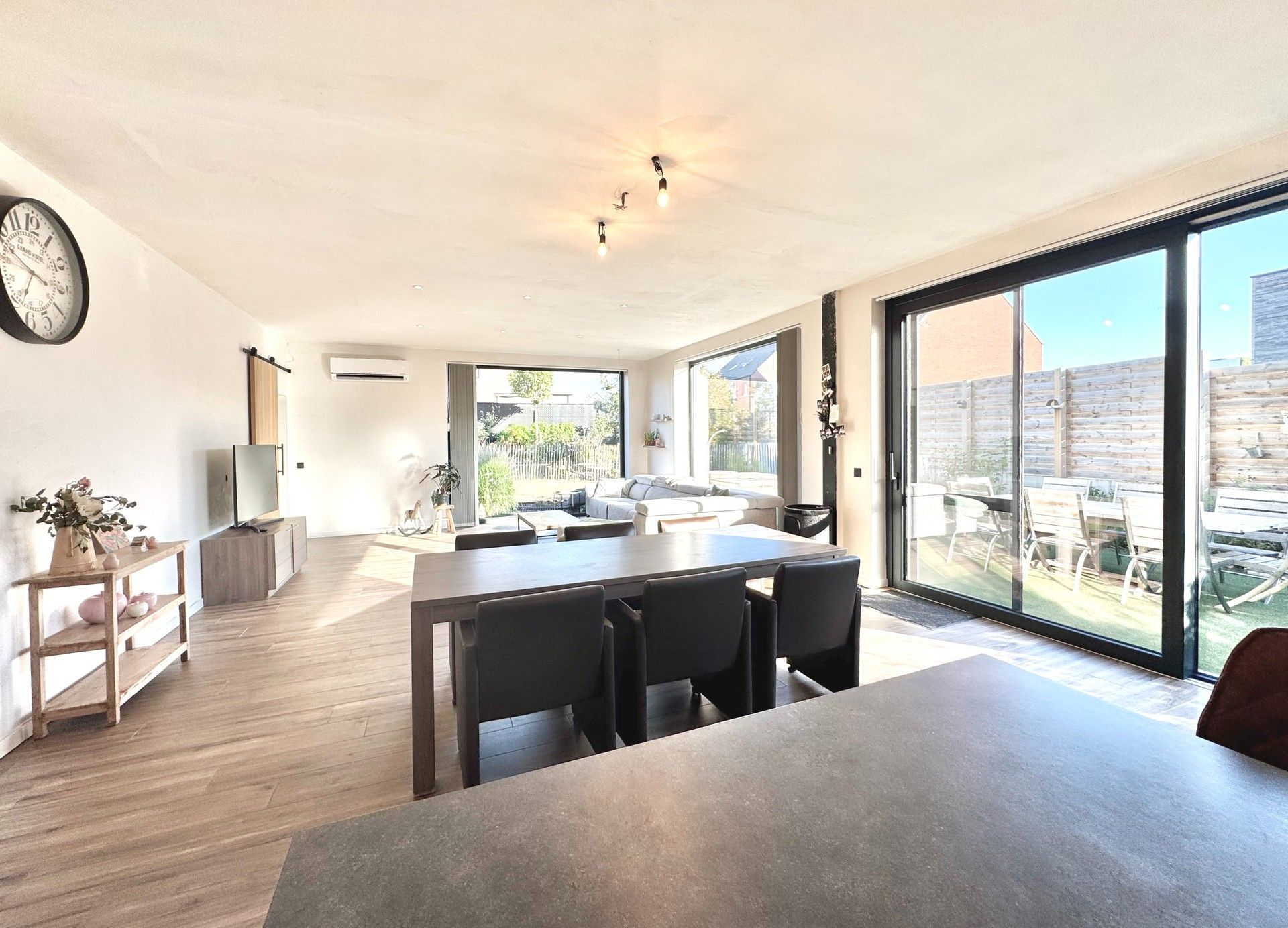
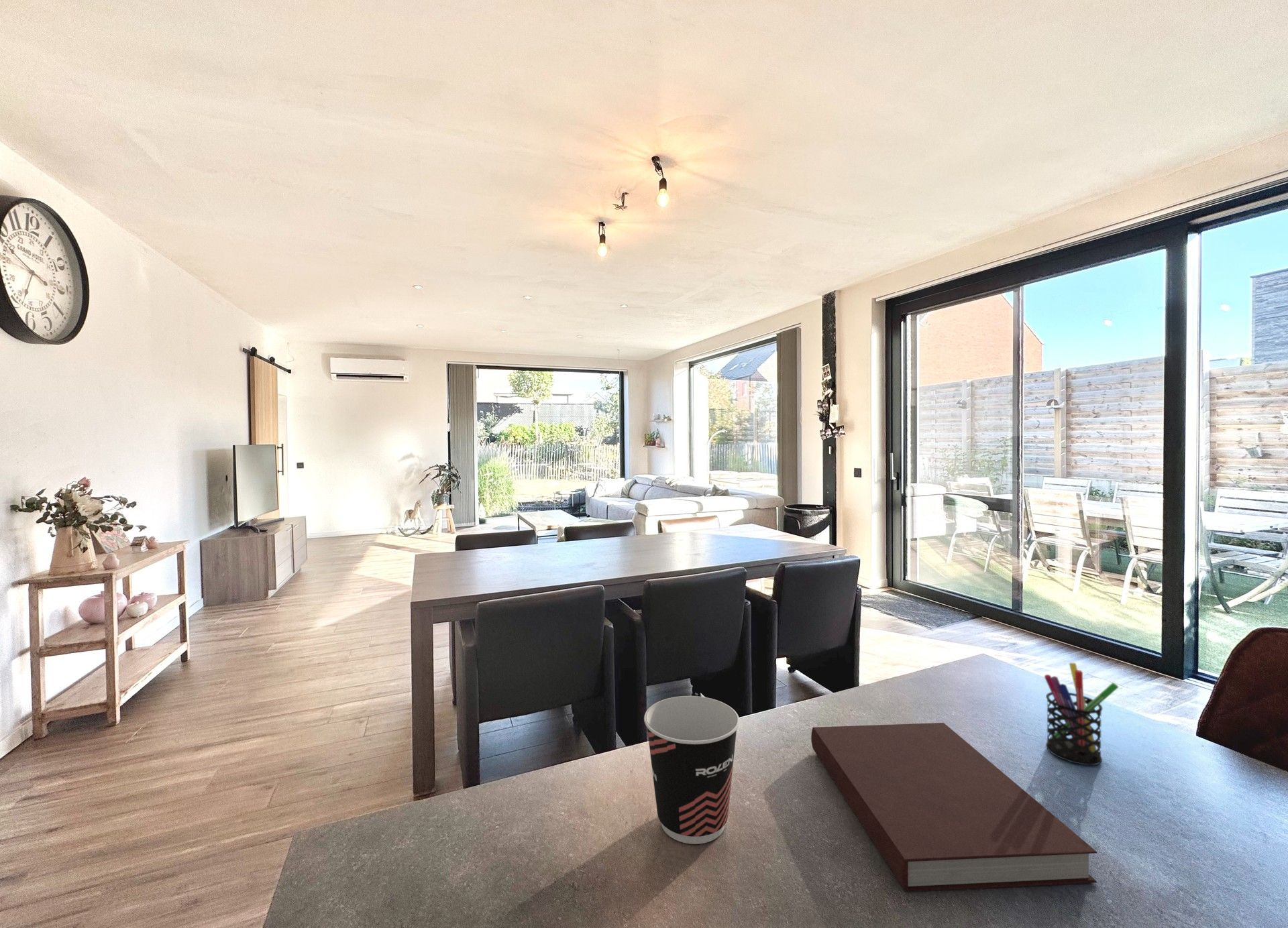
+ cup [643,695,740,845]
+ pen holder [1044,662,1119,766]
+ notebook [810,722,1097,892]
